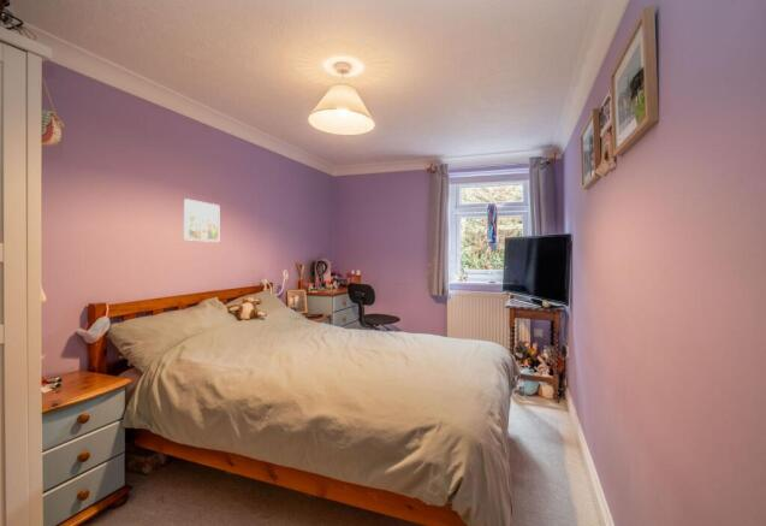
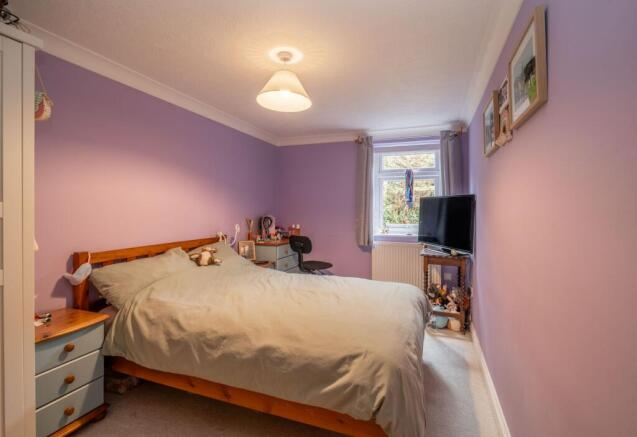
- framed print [183,197,221,243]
